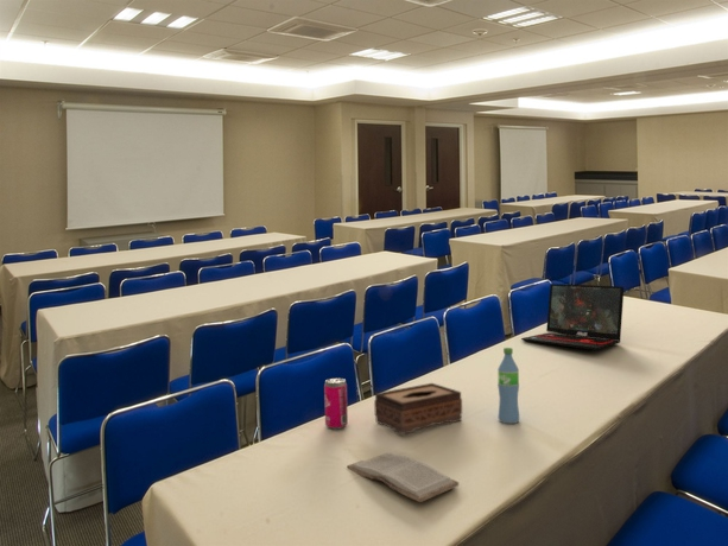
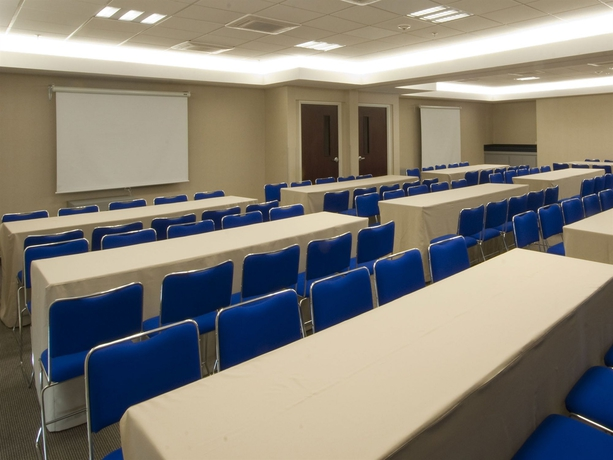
- laptop [520,282,625,351]
- beverage can [323,377,349,431]
- tissue box [373,382,463,436]
- water bottle [496,347,520,425]
- book [346,452,460,503]
